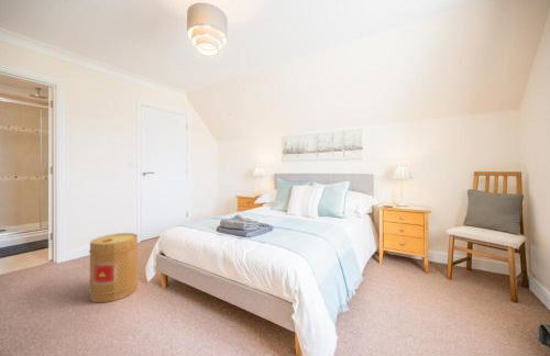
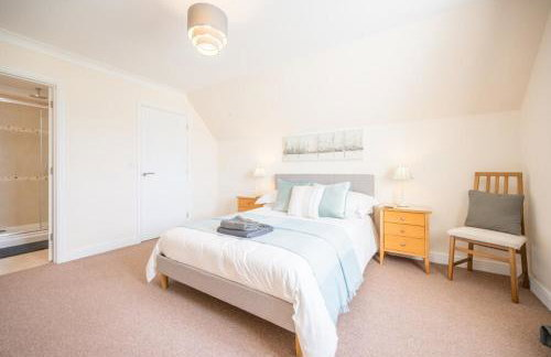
- basket [88,232,140,303]
